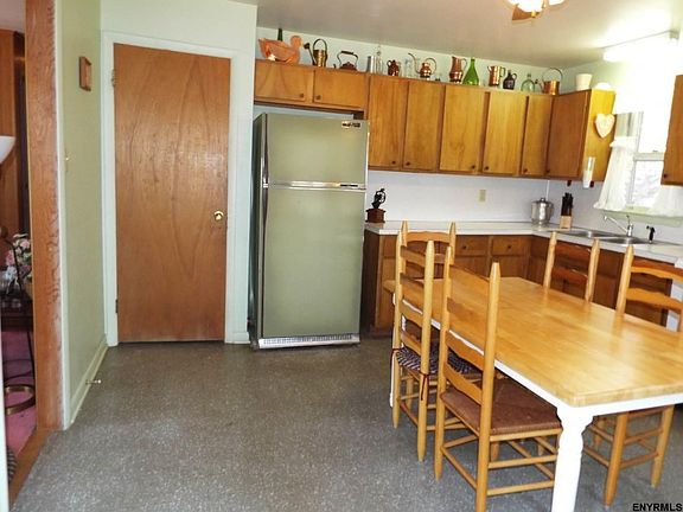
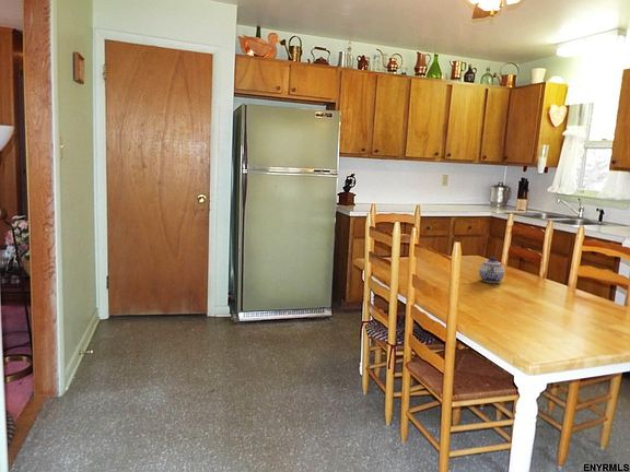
+ teapot [478,256,505,284]
